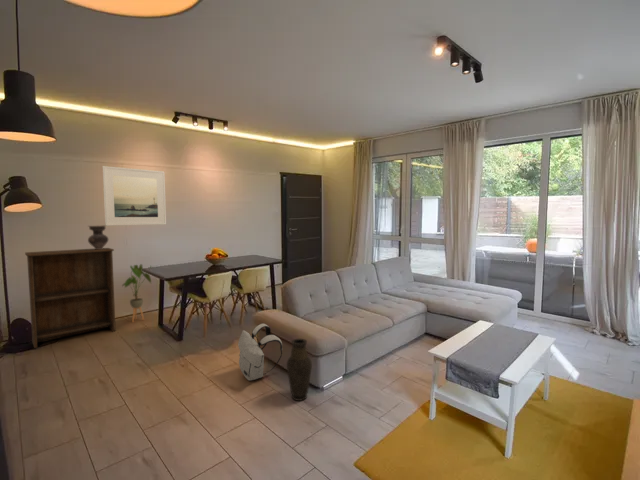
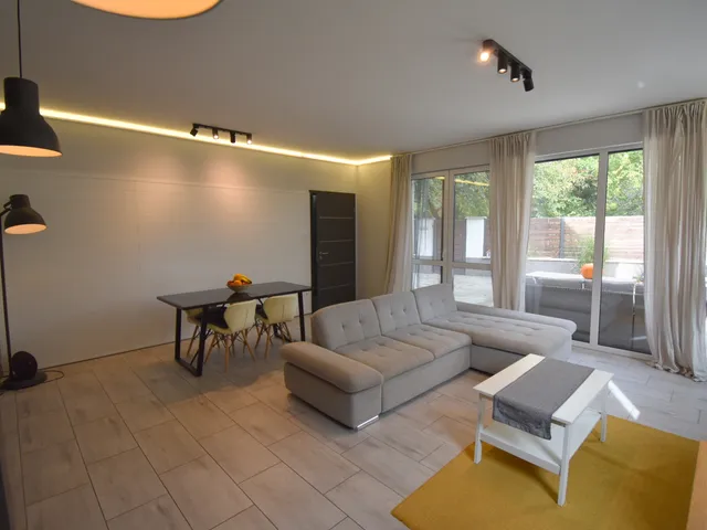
- bookshelf [24,247,117,349]
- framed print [101,165,167,227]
- vase [286,338,313,402]
- ceramic vessel [87,224,109,249]
- backpack [237,323,283,382]
- house plant [121,263,153,323]
